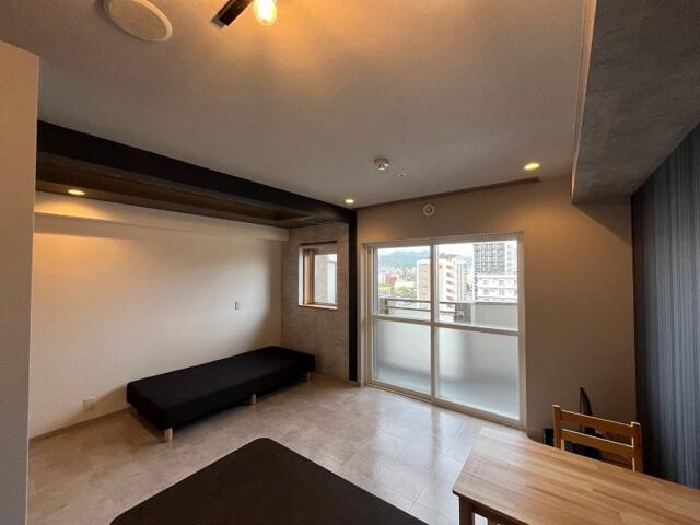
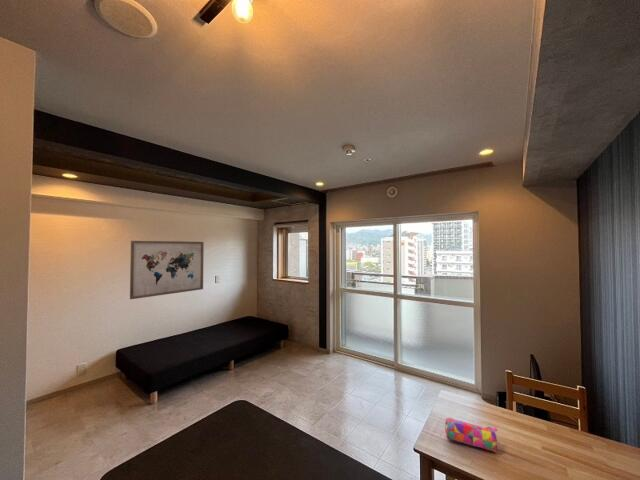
+ wall art [129,240,205,300]
+ pencil case [444,417,498,453]
